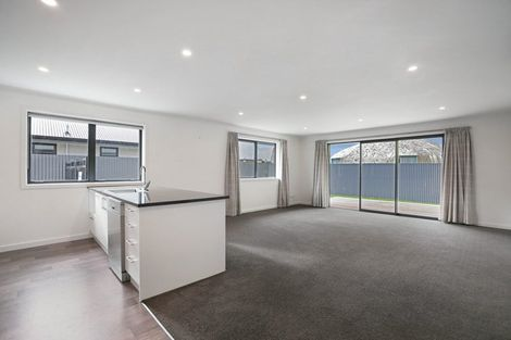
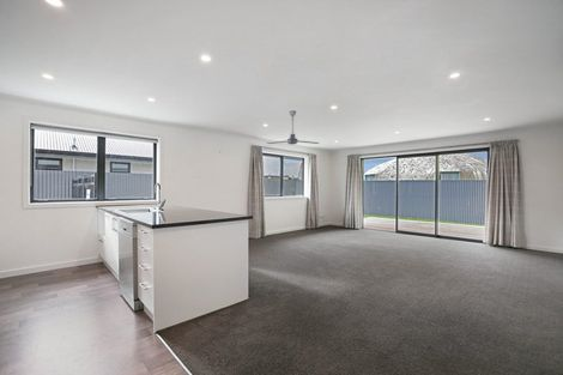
+ ceiling fan [266,109,320,145]
